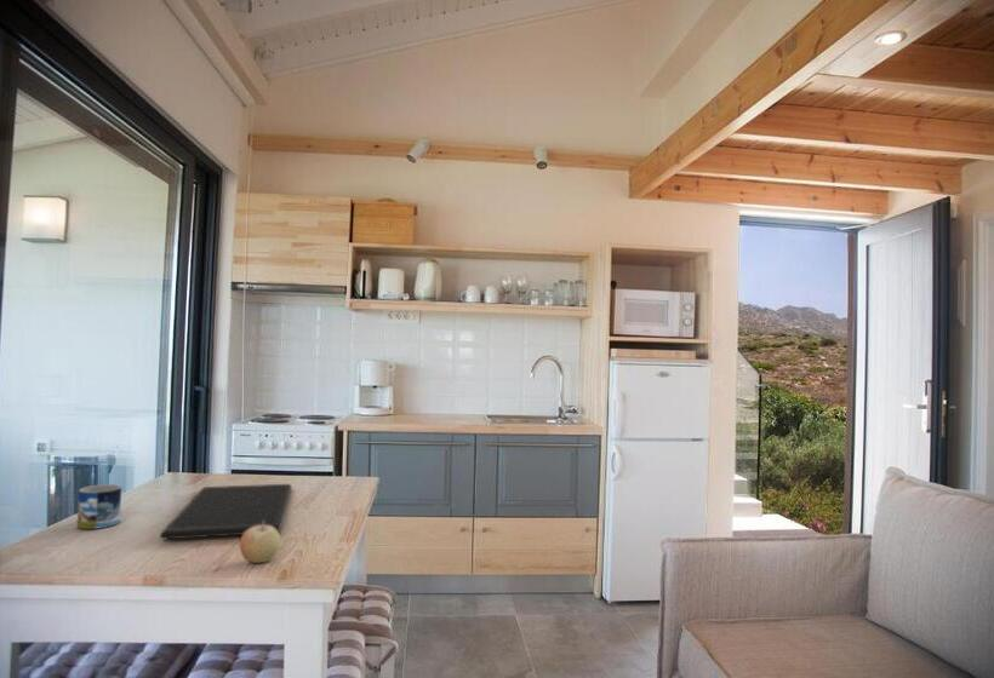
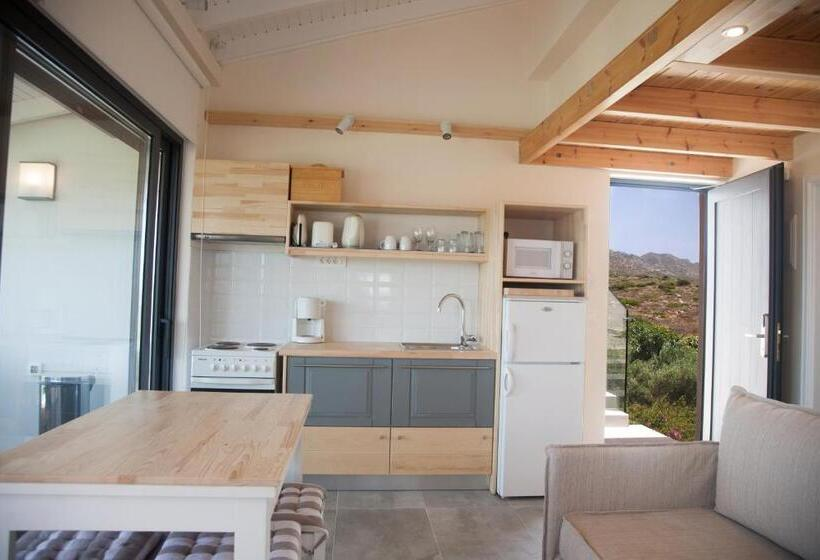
- fruit [239,521,281,564]
- mug [76,483,122,530]
- cutting board [159,483,292,540]
